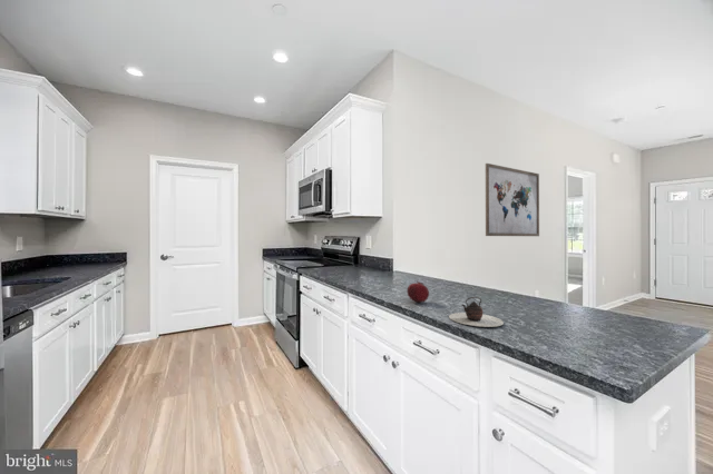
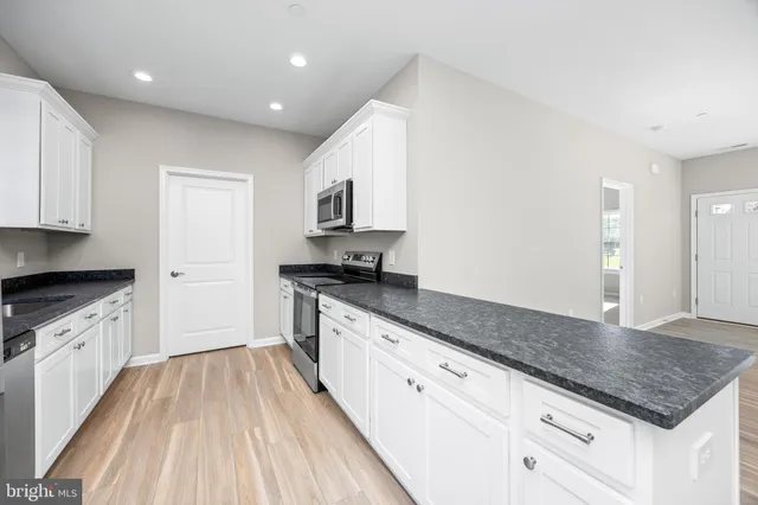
- fruit [406,279,430,304]
- wall art [485,162,540,237]
- teapot [448,296,505,328]
